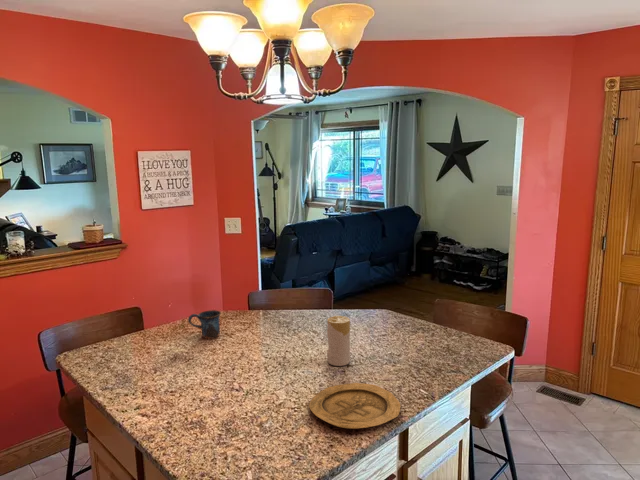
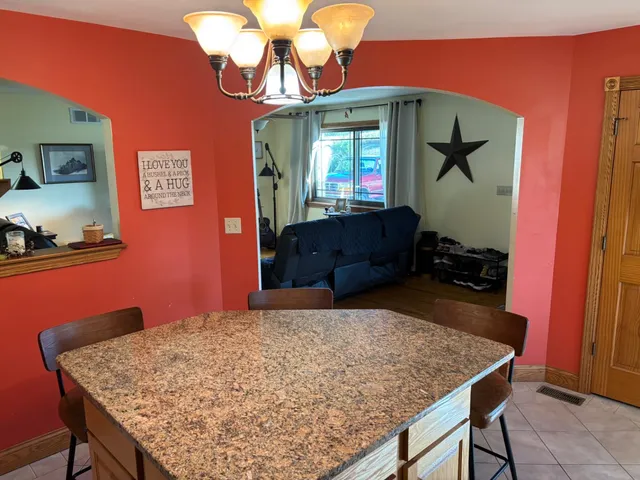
- plate [308,382,401,430]
- mug [187,309,222,340]
- candle [326,315,351,367]
